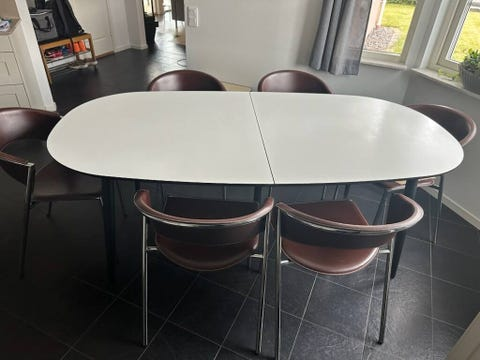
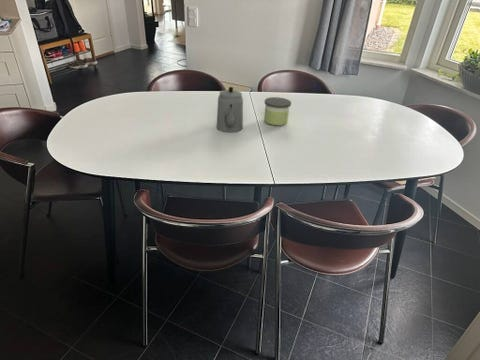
+ teapot [215,86,244,133]
+ candle [263,96,292,126]
